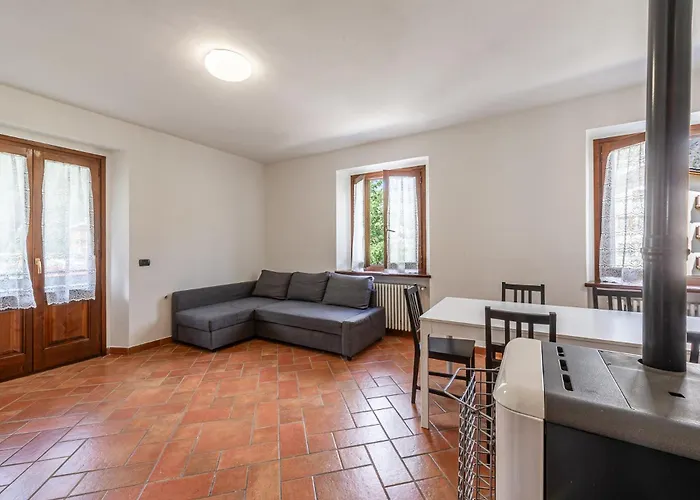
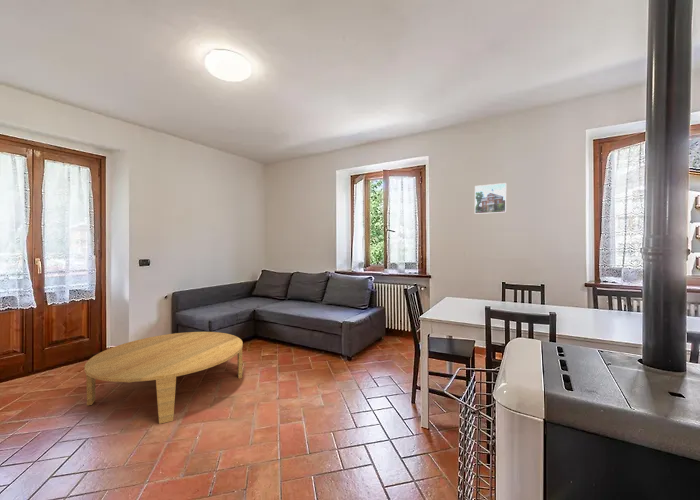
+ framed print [474,182,507,215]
+ coffee table [84,331,244,425]
